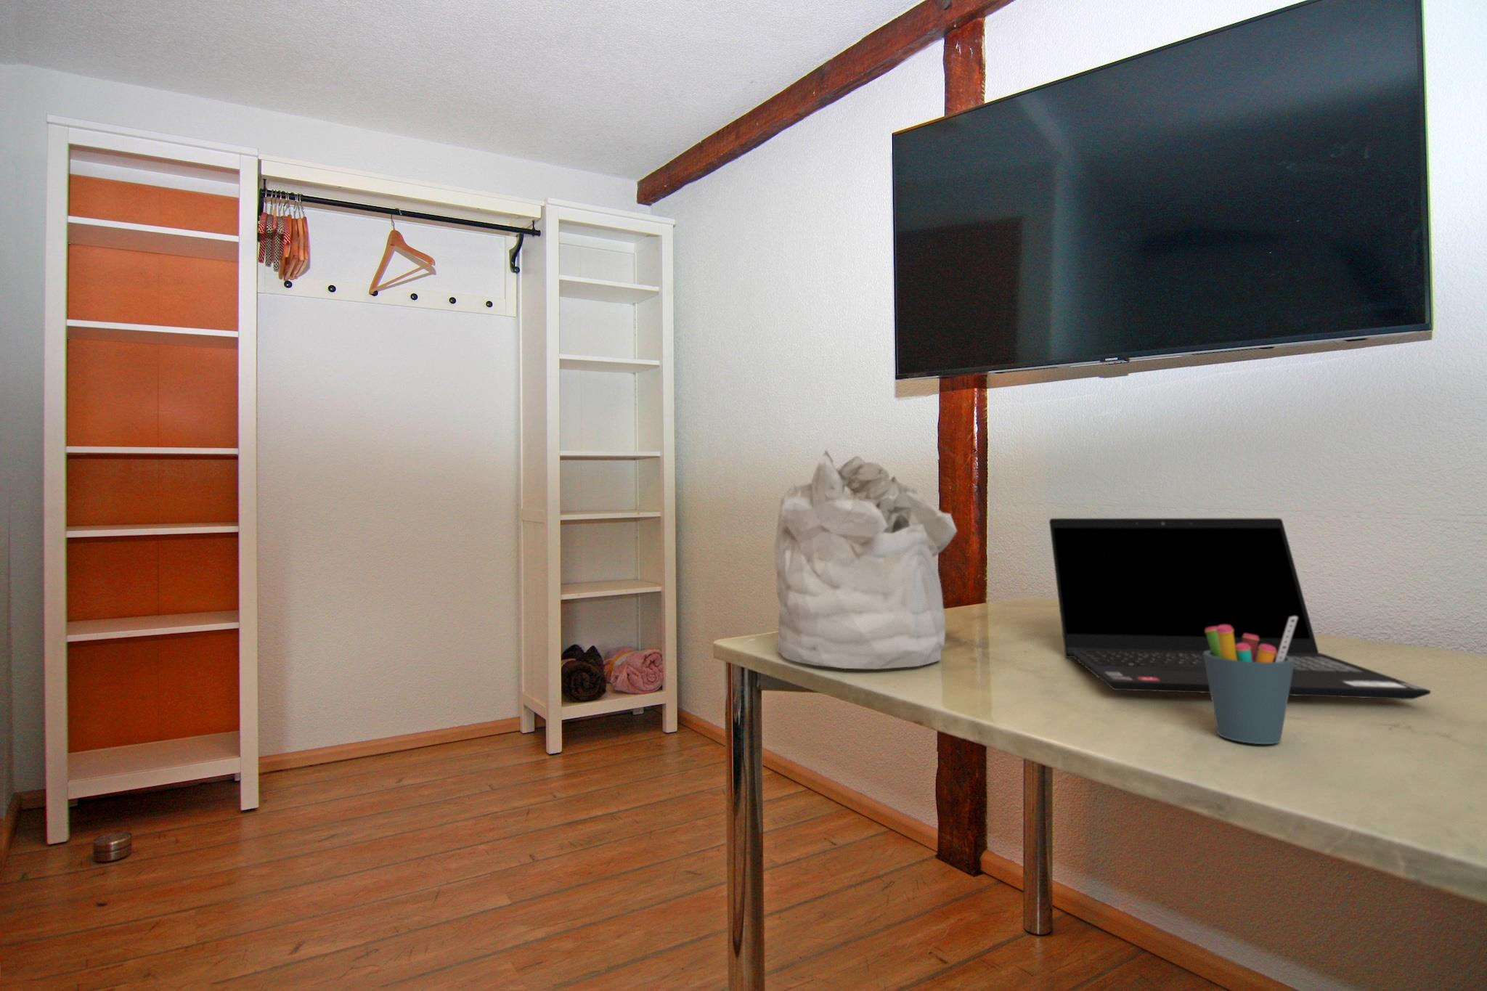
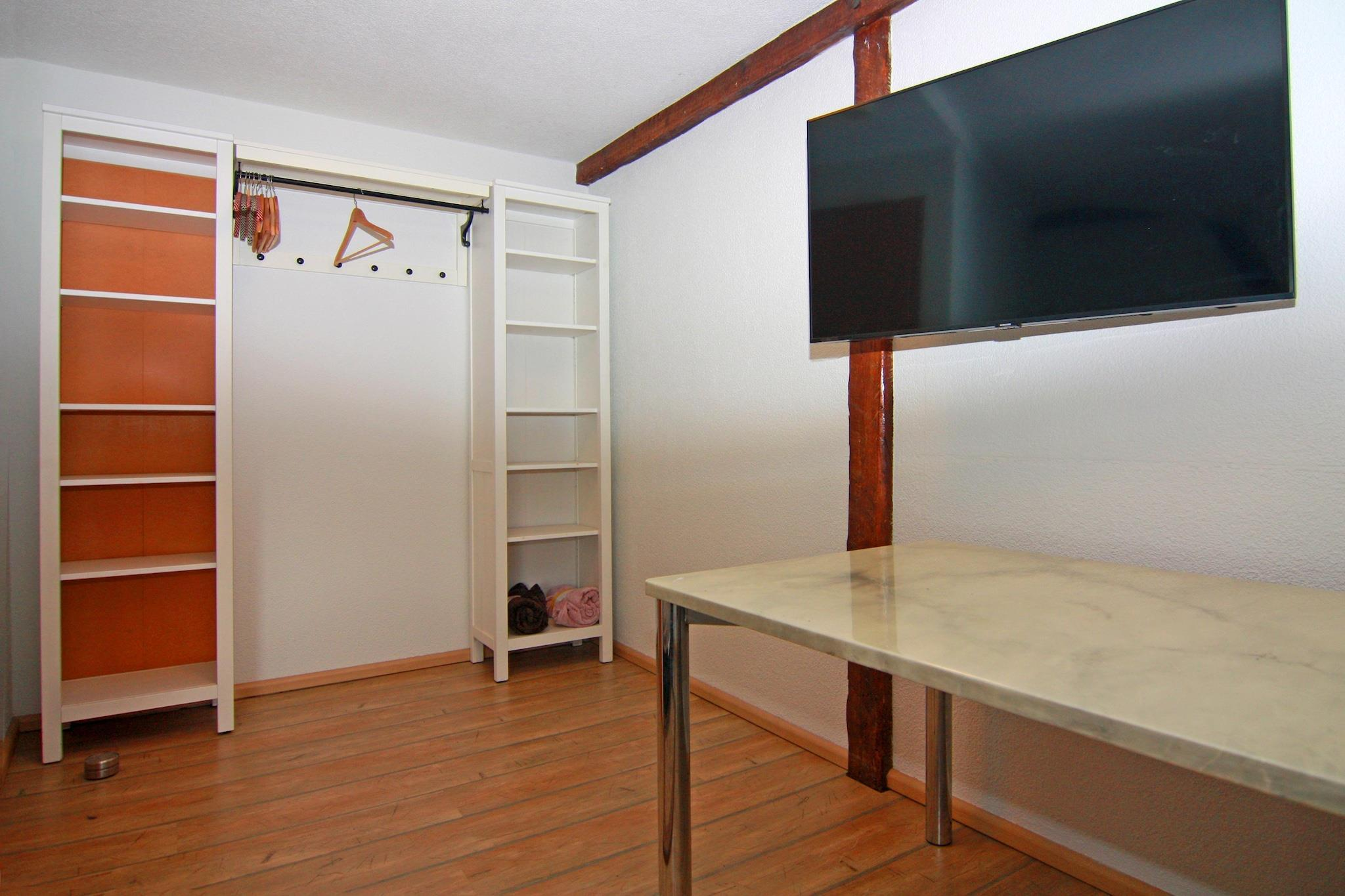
- pen holder [1204,616,1298,744]
- laptop computer [1048,518,1432,700]
- mineral sample [774,449,957,670]
